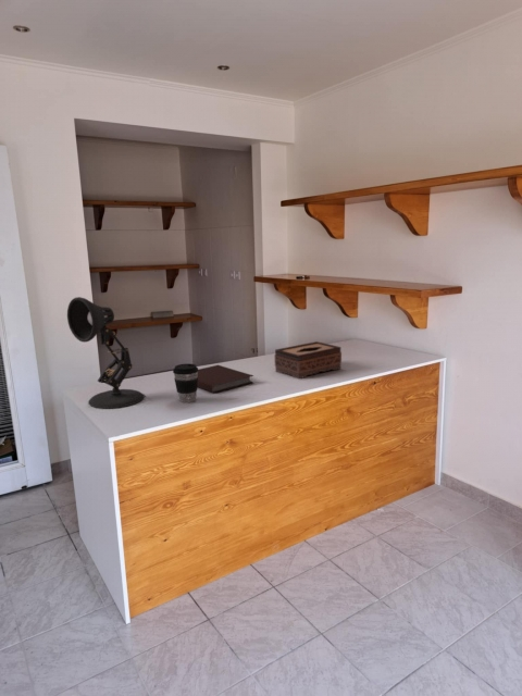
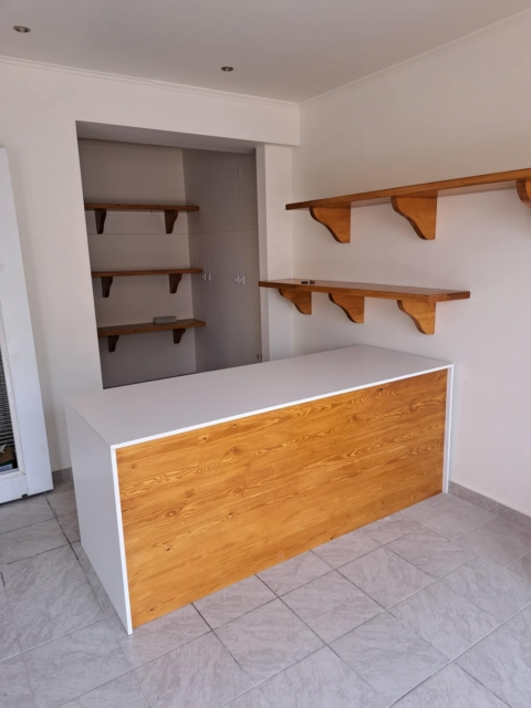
- coffee cup [172,363,199,403]
- desk lamp [66,296,146,409]
- notebook [197,364,254,394]
- tissue box [274,340,343,380]
